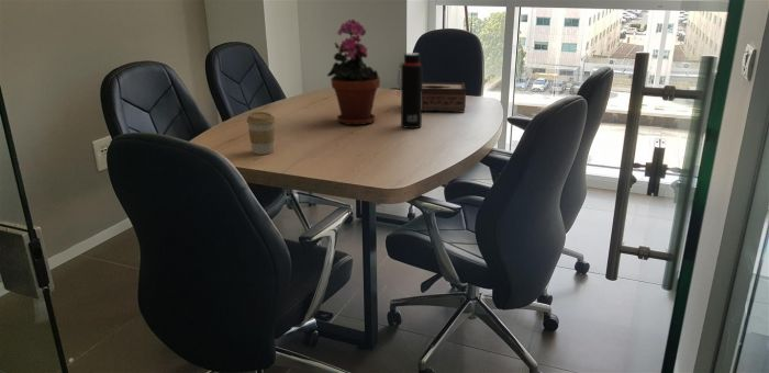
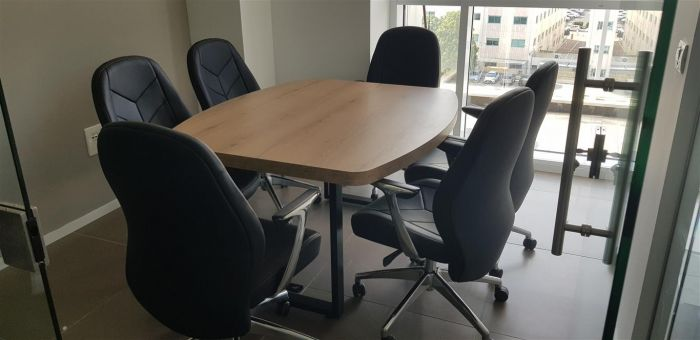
- tissue box [422,81,467,113]
- water bottle [397,52,424,129]
- coffee cup [246,111,277,156]
- potted plant [326,19,381,126]
